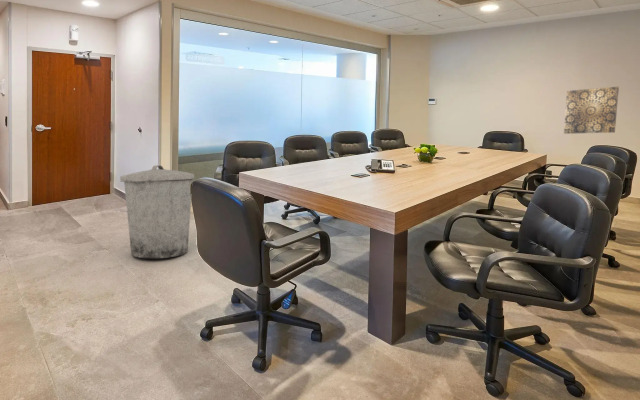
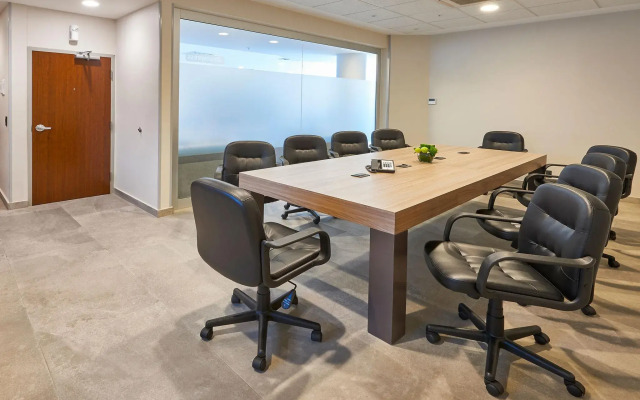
- trash can [119,164,195,259]
- wall art [563,86,620,135]
